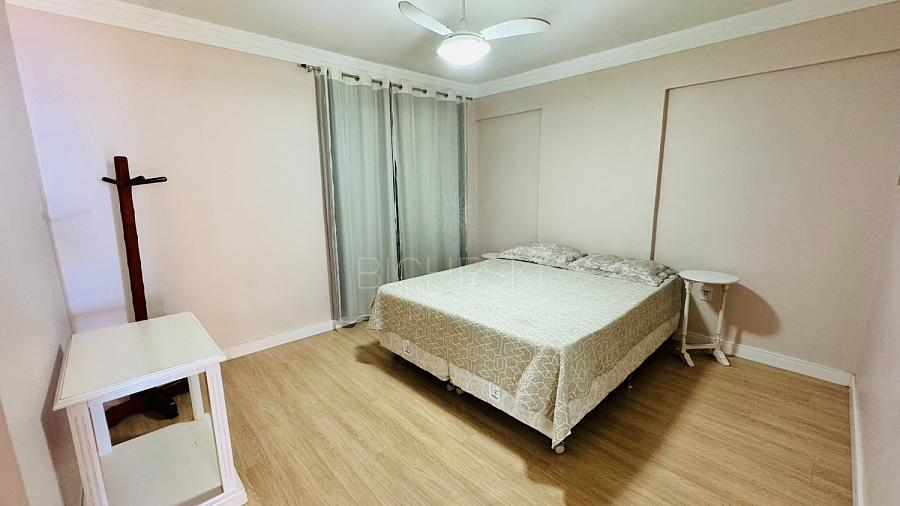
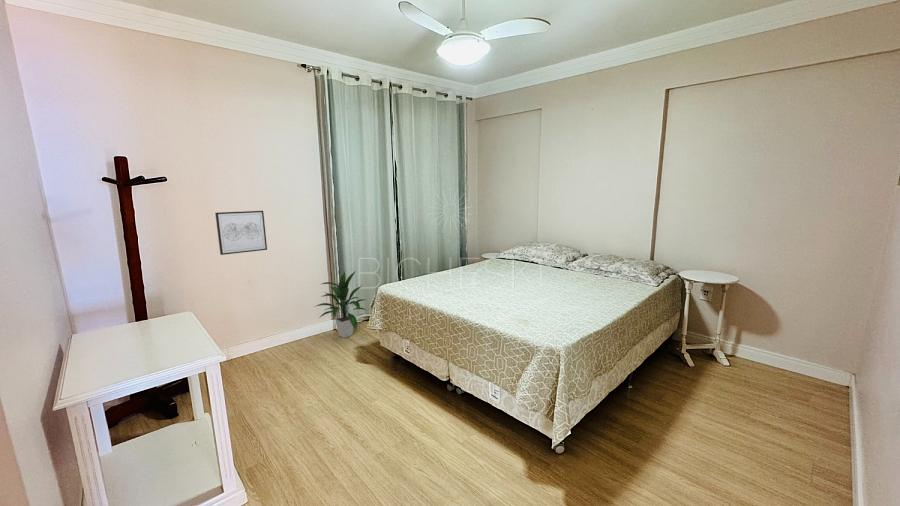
+ indoor plant [313,270,369,339]
+ wall art [214,210,268,256]
